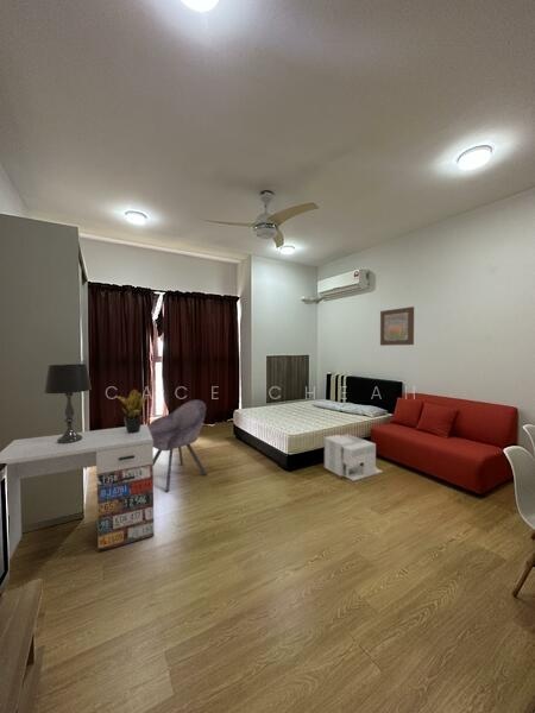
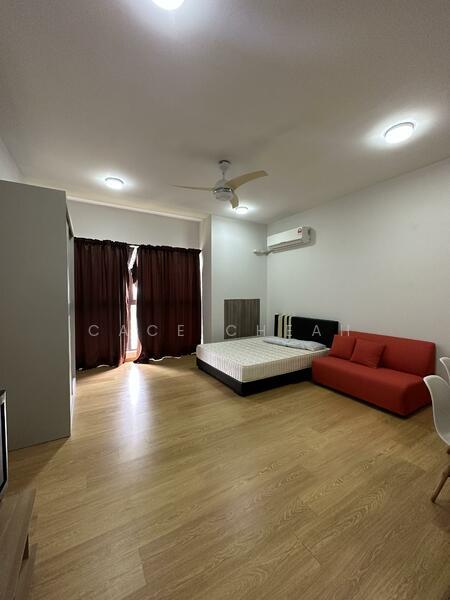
- chair [147,398,209,493]
- desk [0,423,156,561]
- architectural model [323,433,384,482]
- table lamp [43,362,93,443]
- wall art [379,305,415,347]
- potted plant [115,389,149,434]
